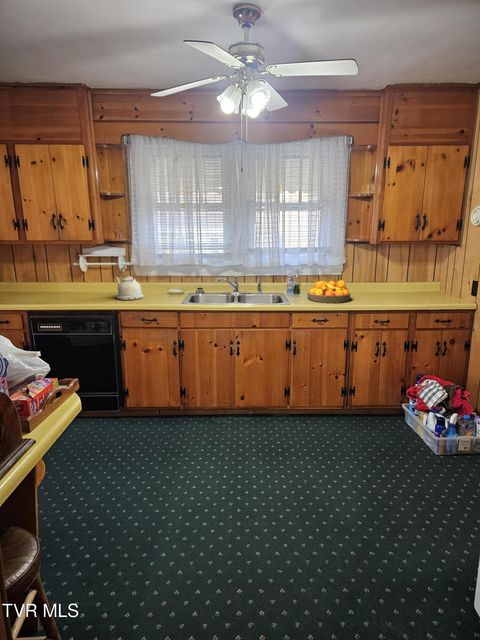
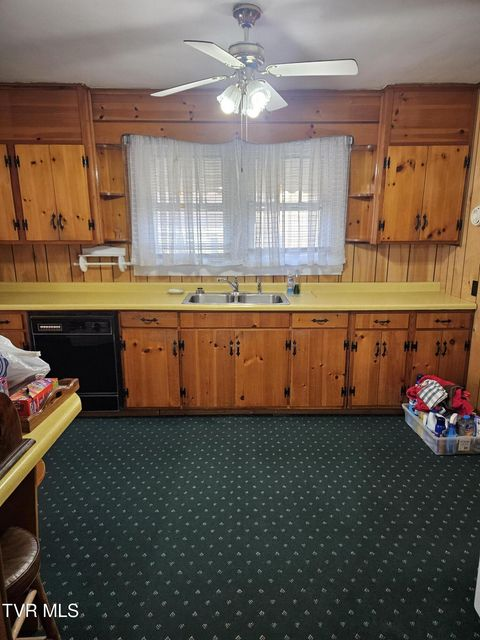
- kettle [114,267,145,301]
- fruit bowl [306,279,351,304]
